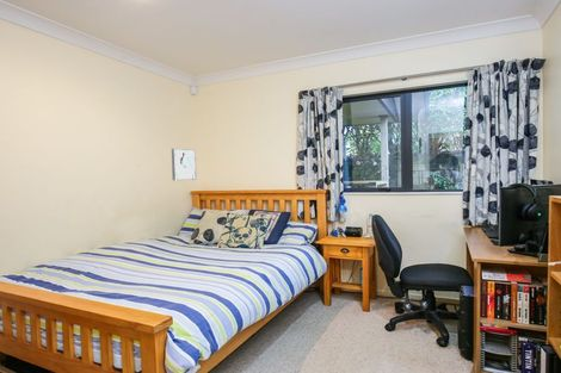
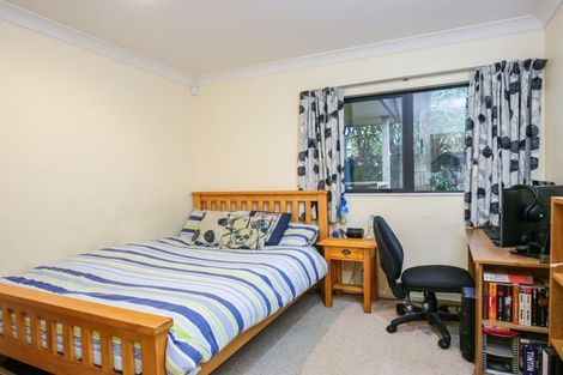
- wall art [171,148,197,181]
